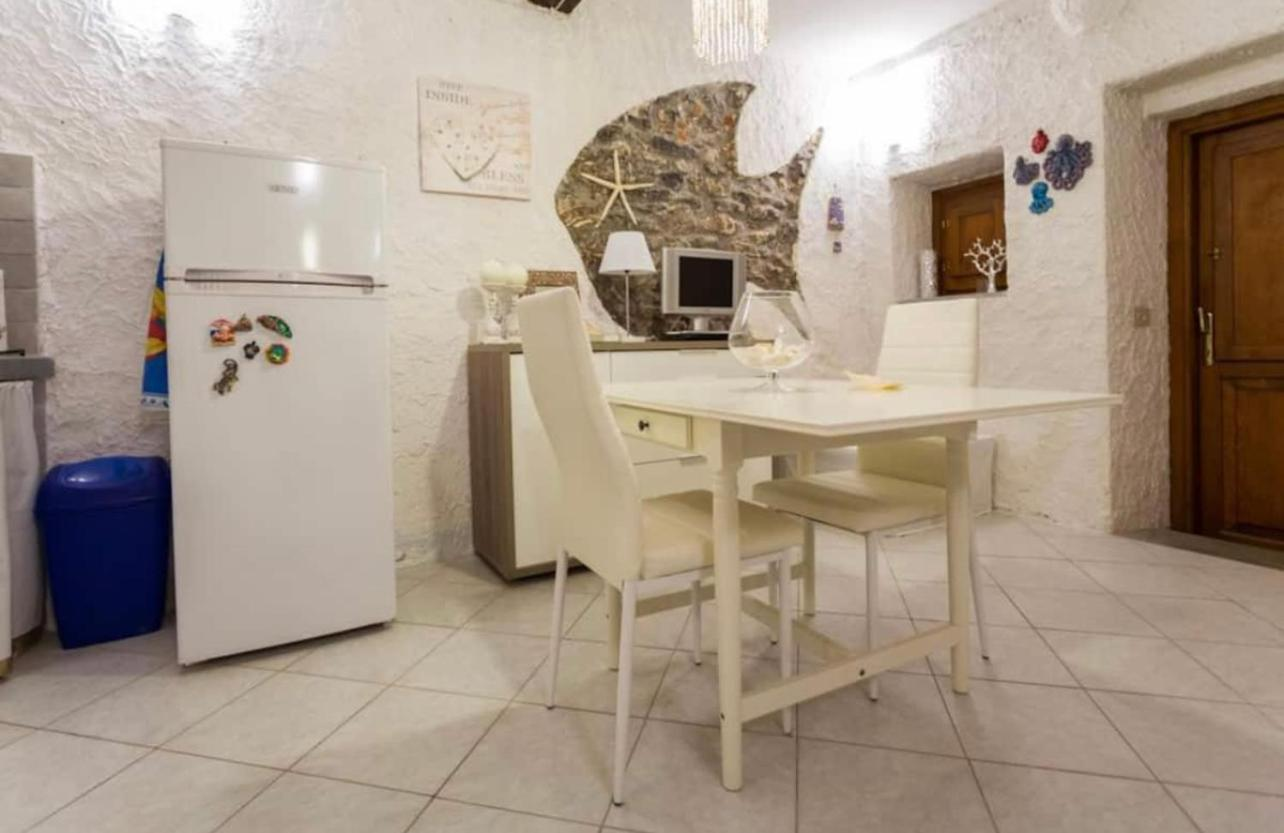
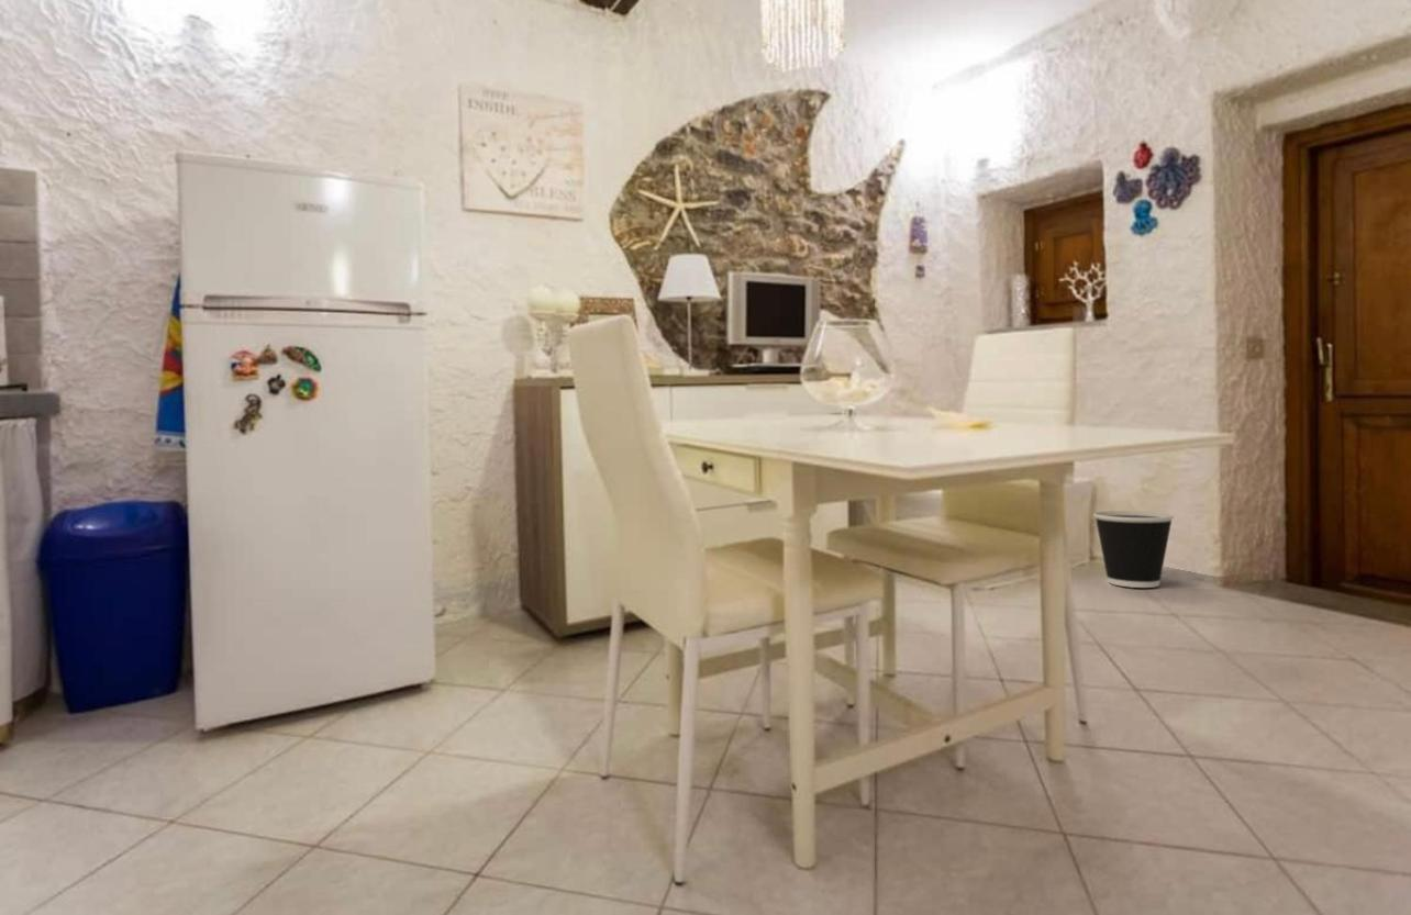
+ wastebasket [1092,510,1175,589]
